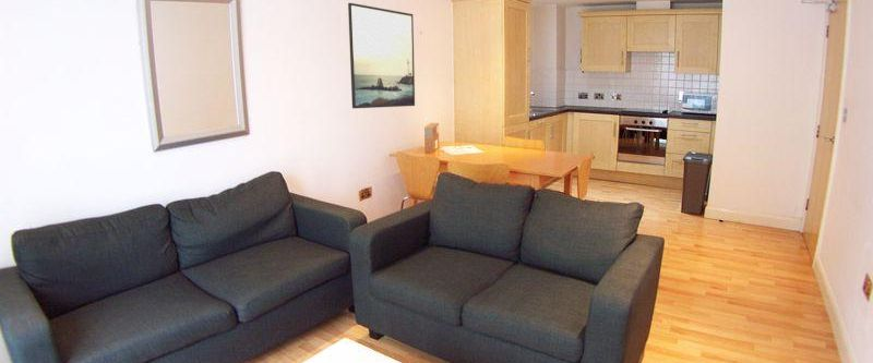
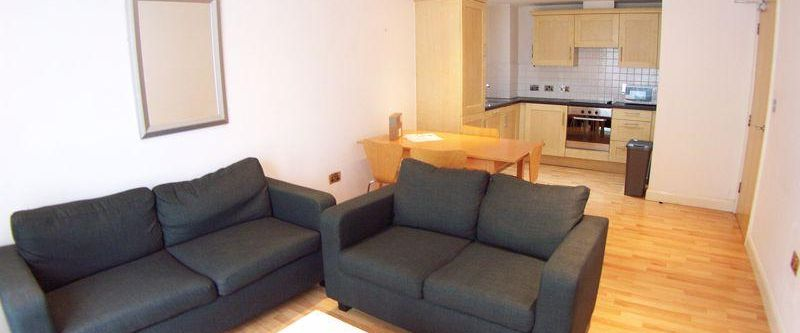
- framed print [347,2,416,109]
